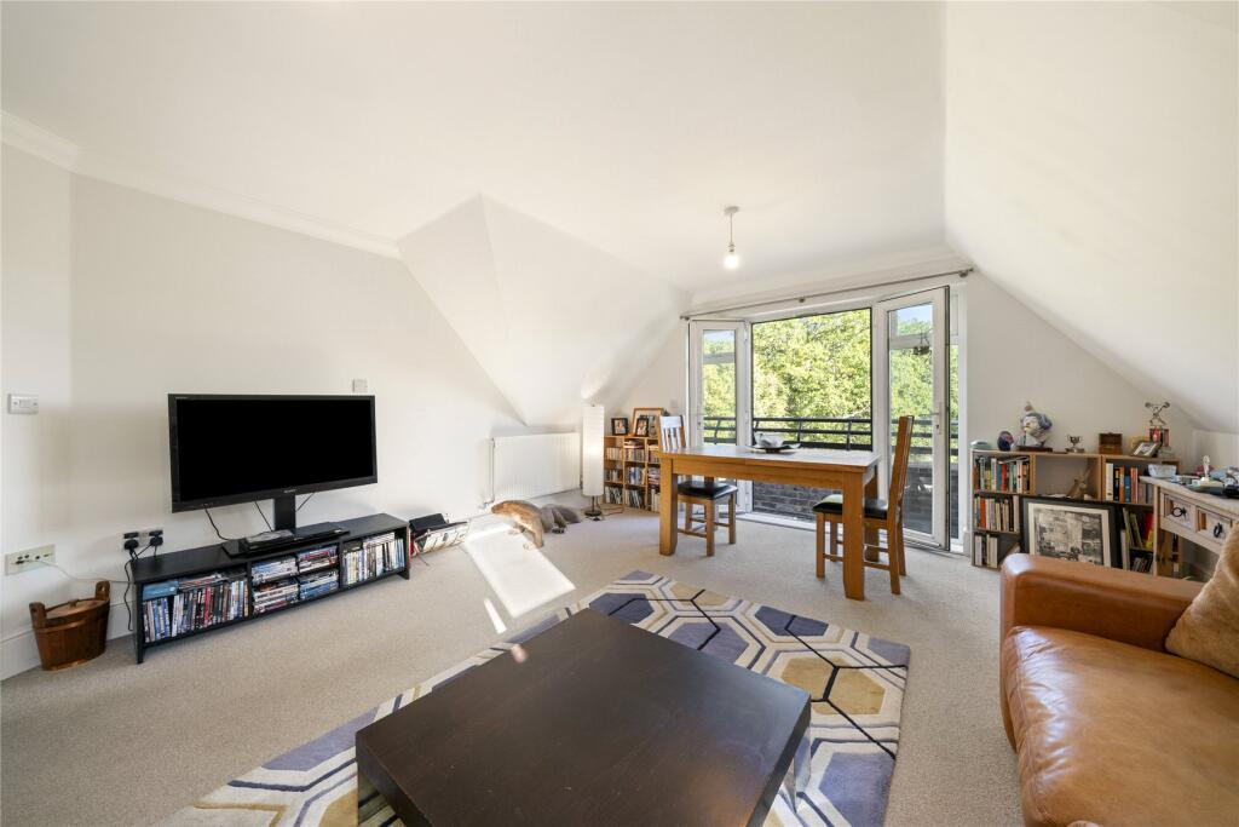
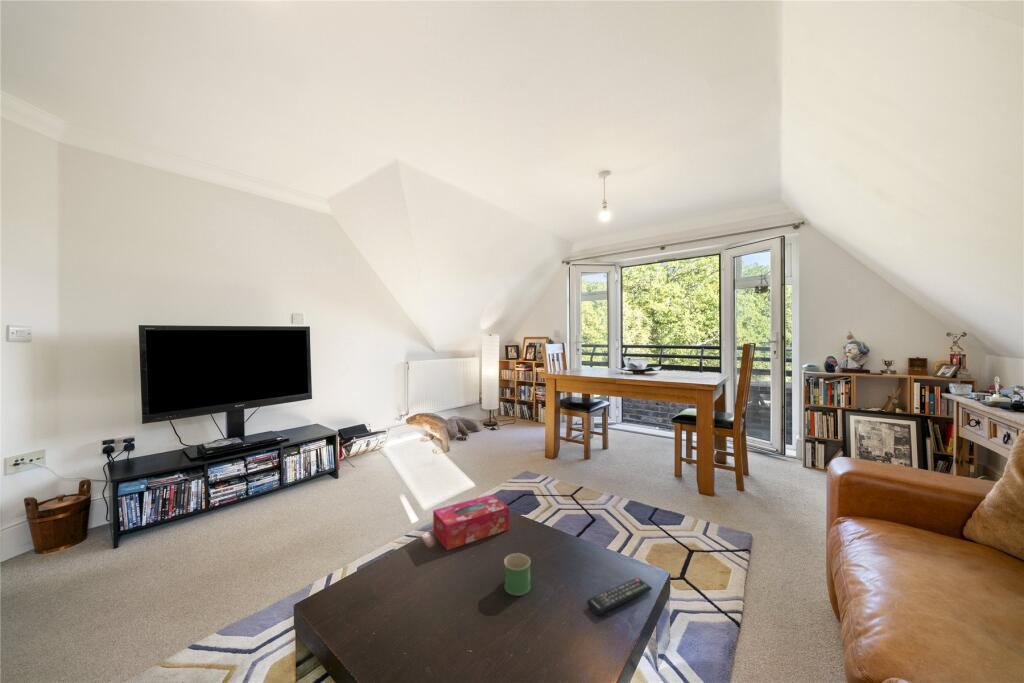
+ remote control [586,577,653,616]
+ mug [503,552,532,596]
+ tissue box [432,493,510,551]
